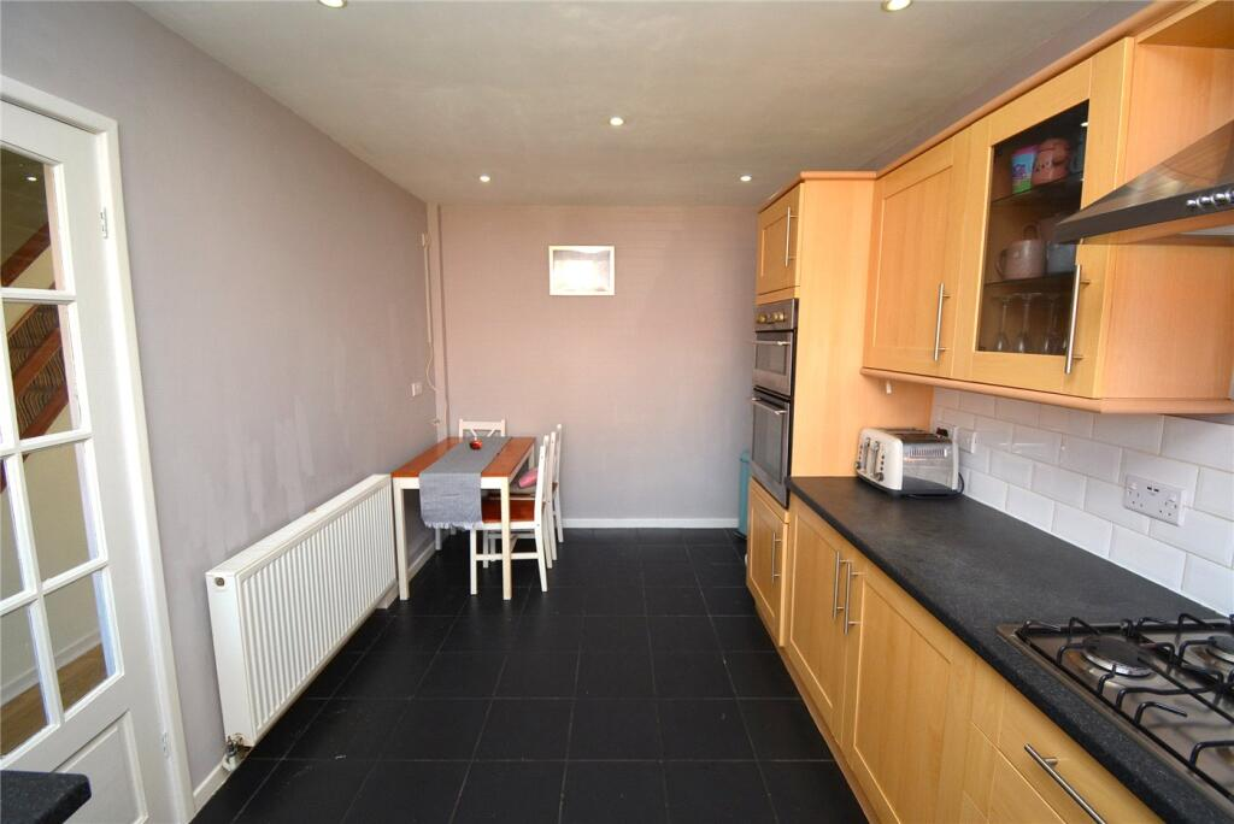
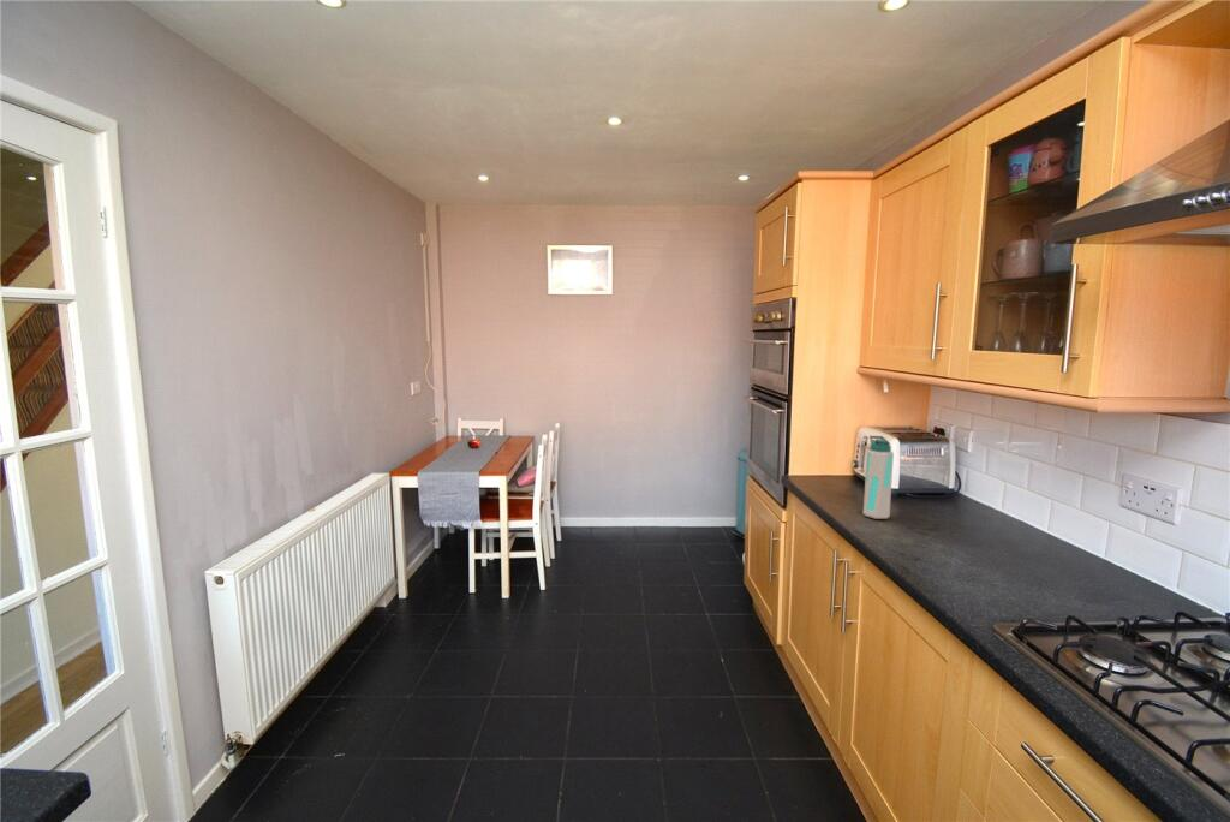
+ water bottle [862,435,895,520]
